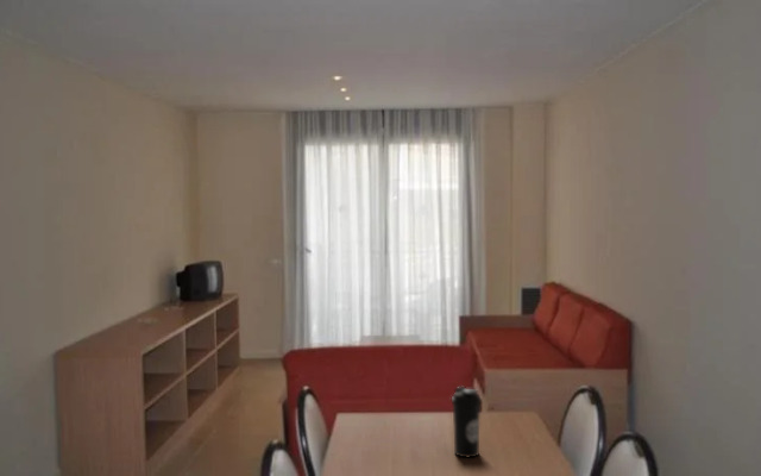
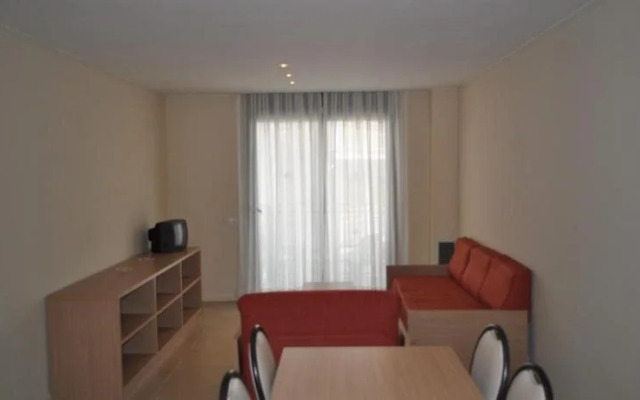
- water bottle [451,386,482,459]
